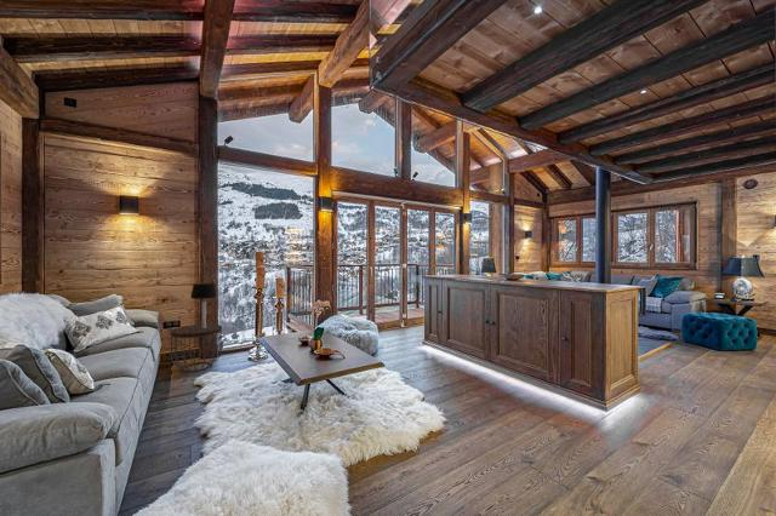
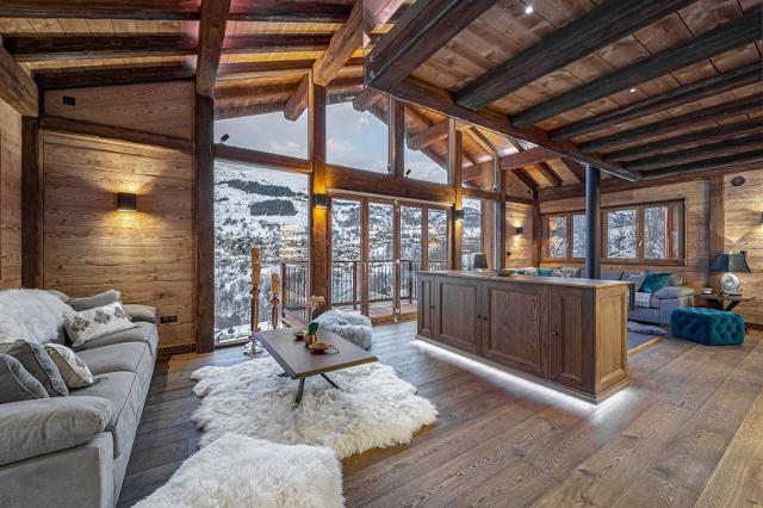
- table lamp [189,282,218,328]
- side table [169,323,223,373]
